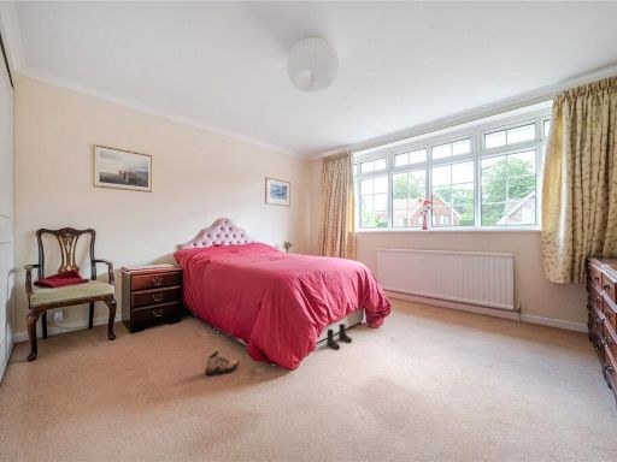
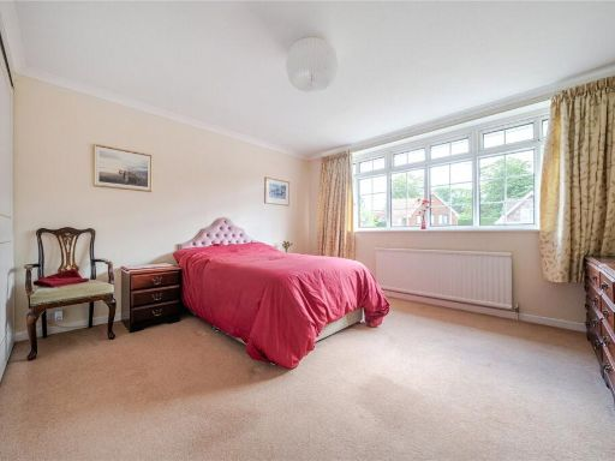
- boots [325,322,353,350]
- shoe [204,350,240,377]
